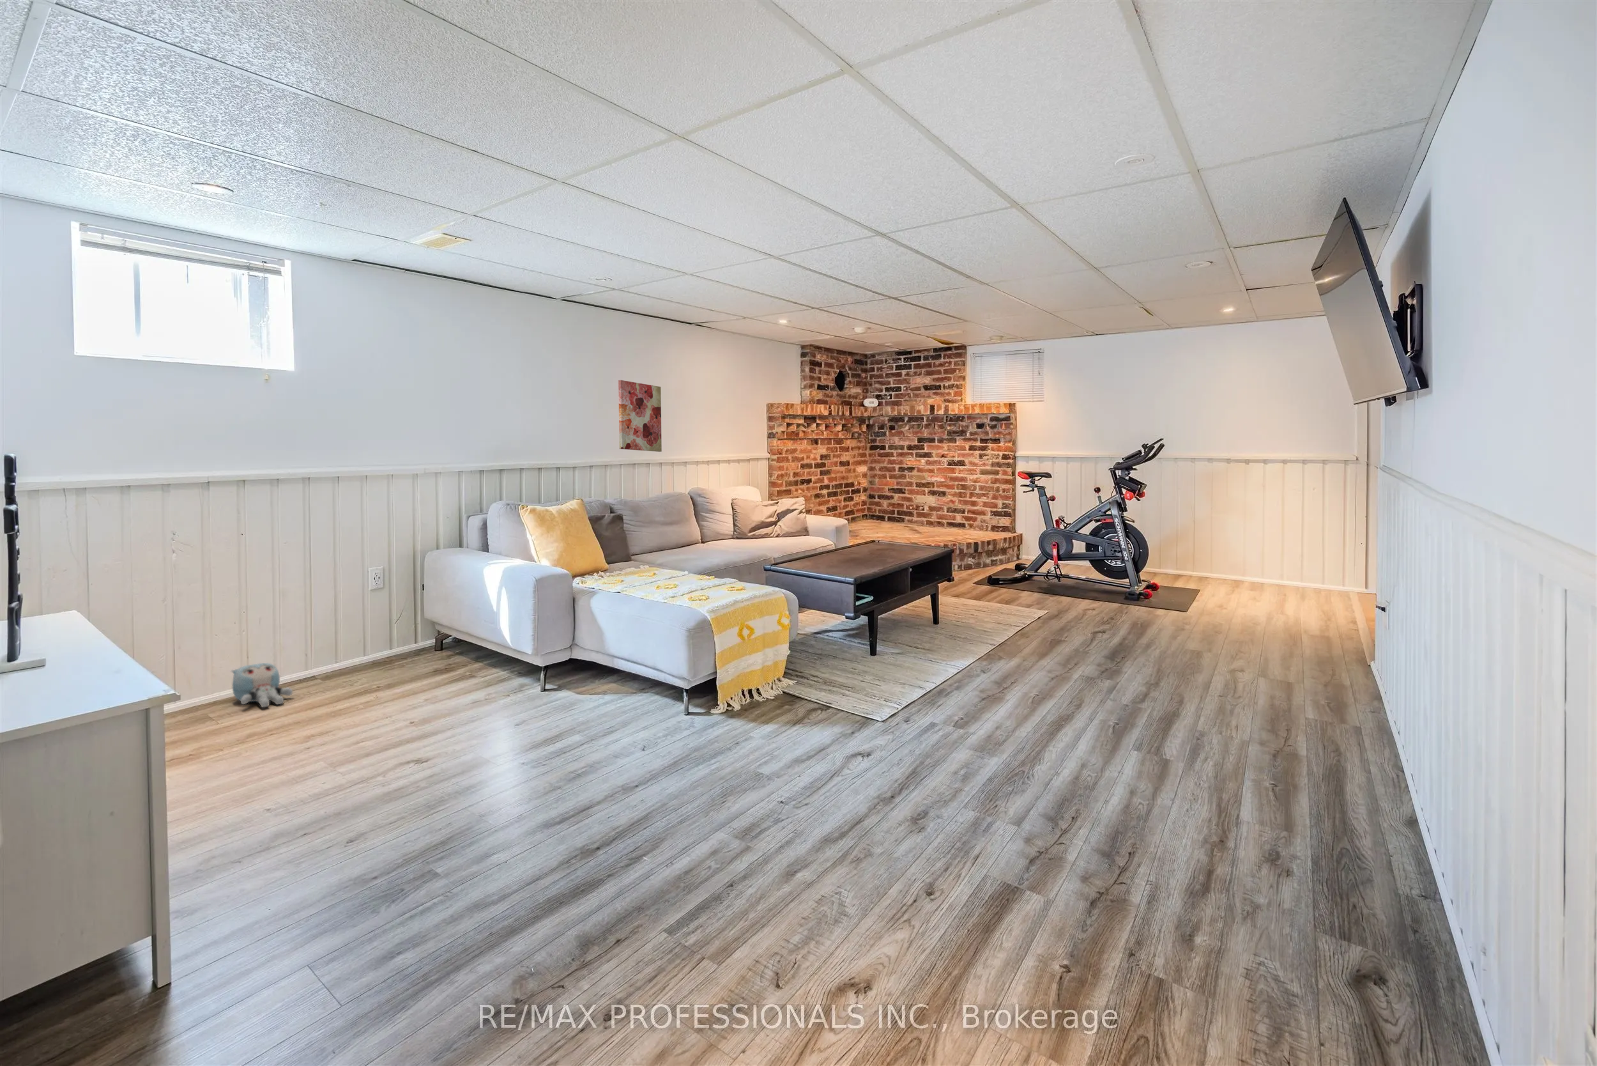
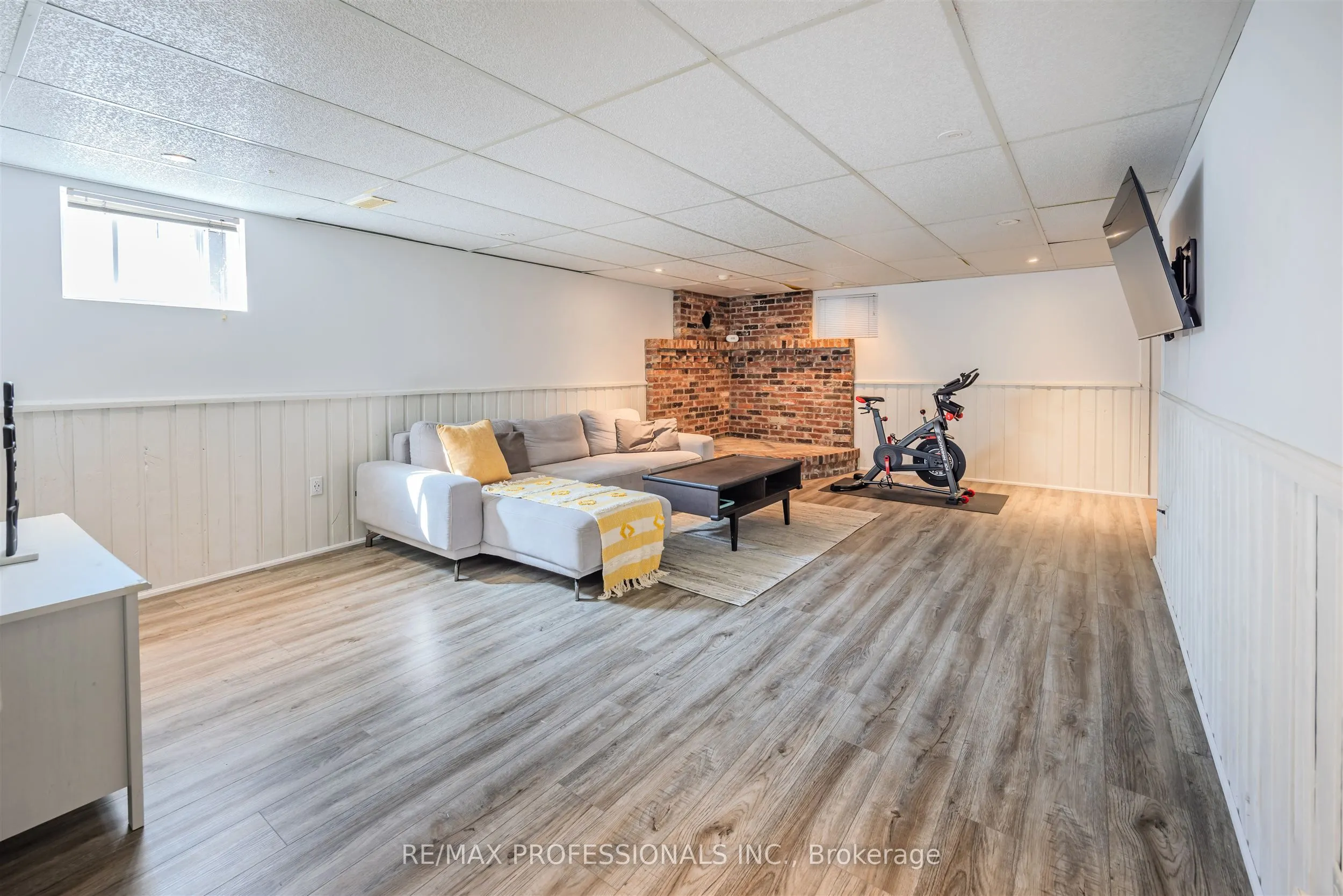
- wall art [617,380,662,452]
- plush toy [230,663,294,708]
